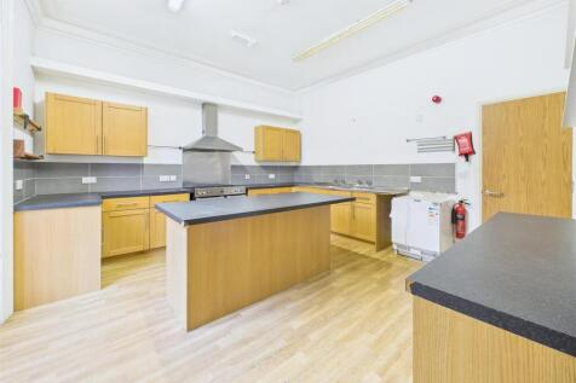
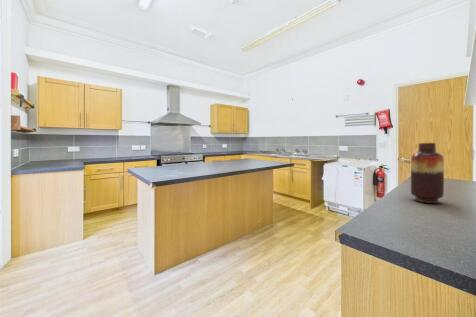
+ vase [410,142,445,204]
